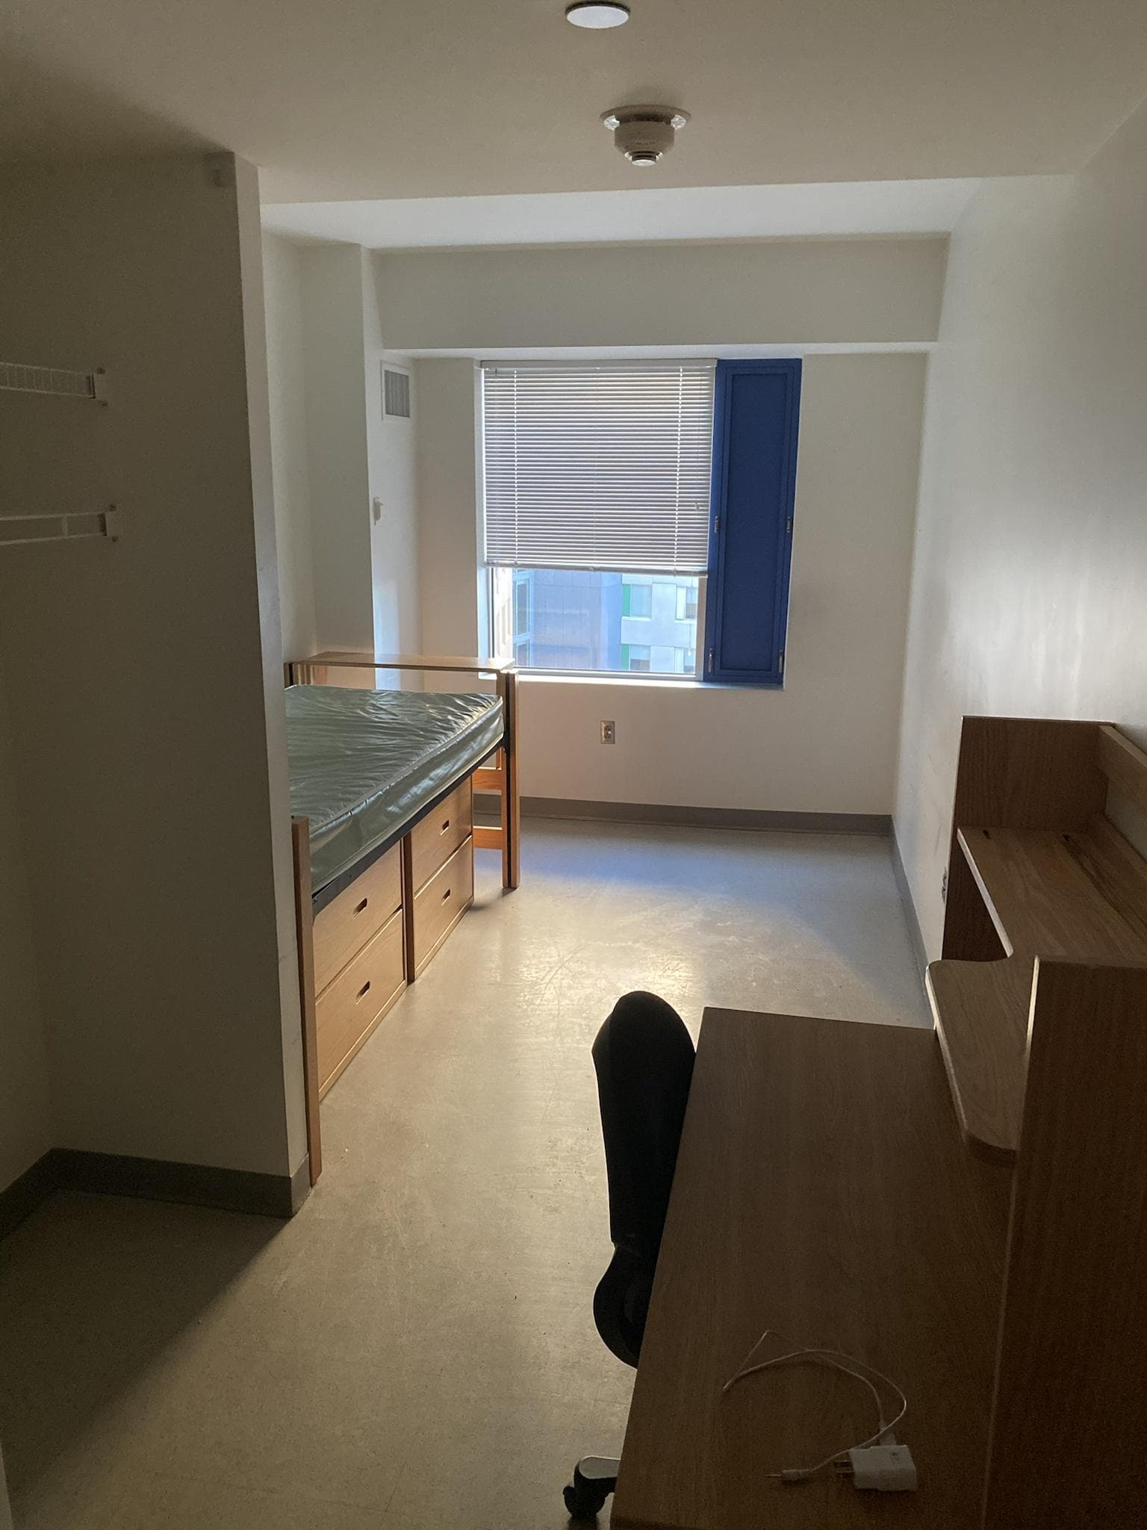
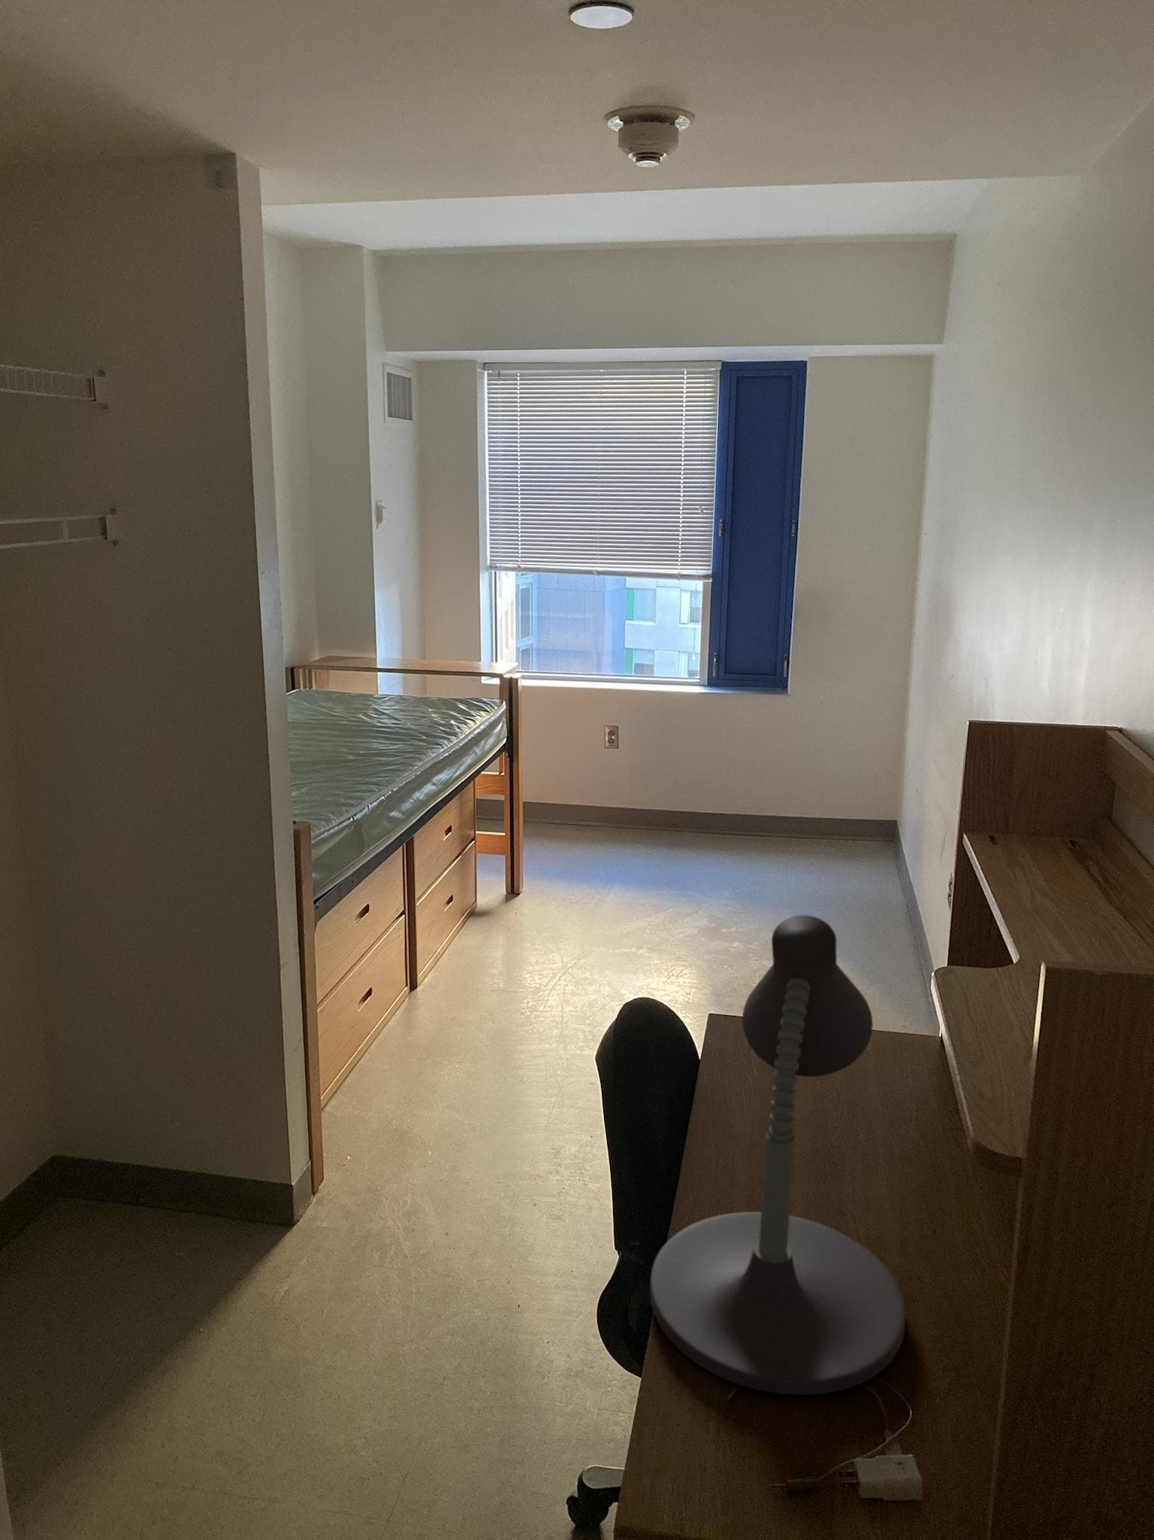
+ desk lamp [650,914,907,1396]
